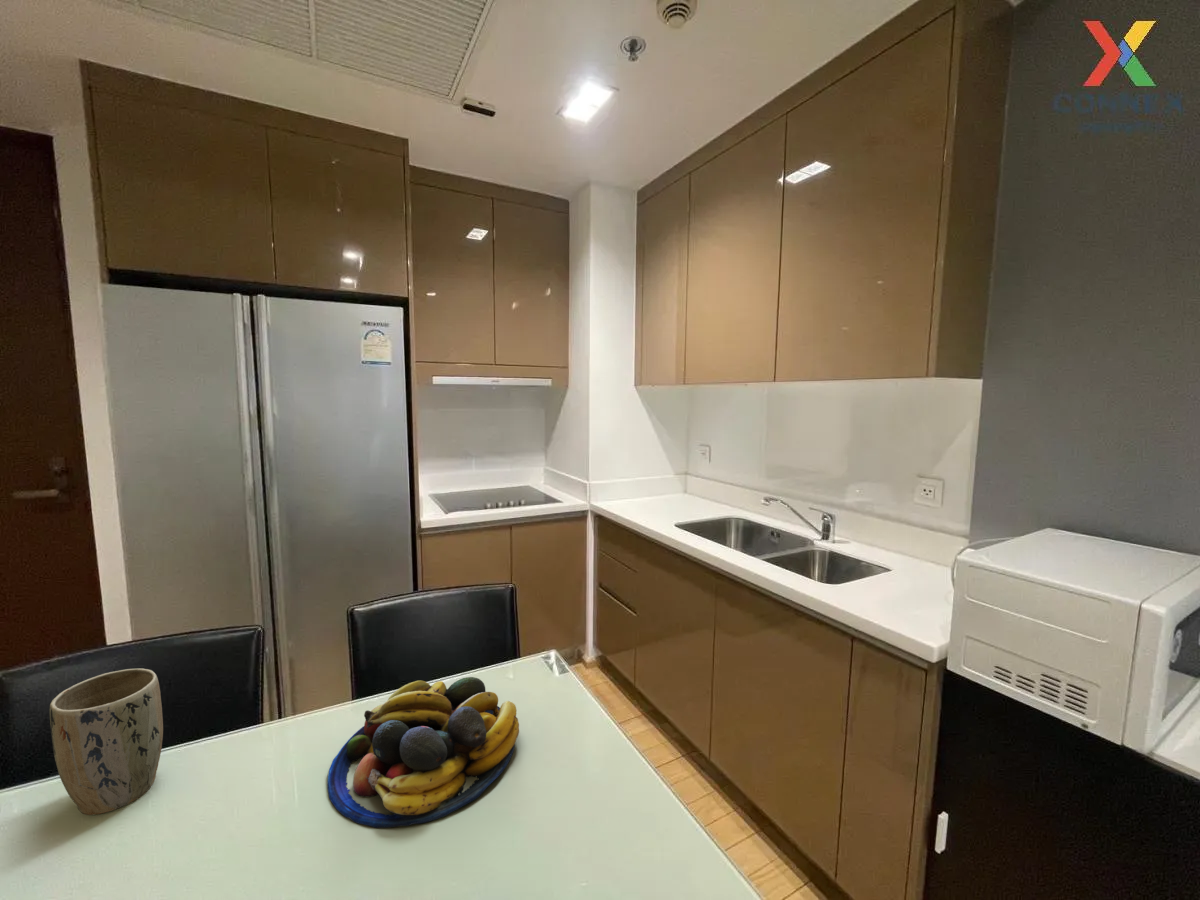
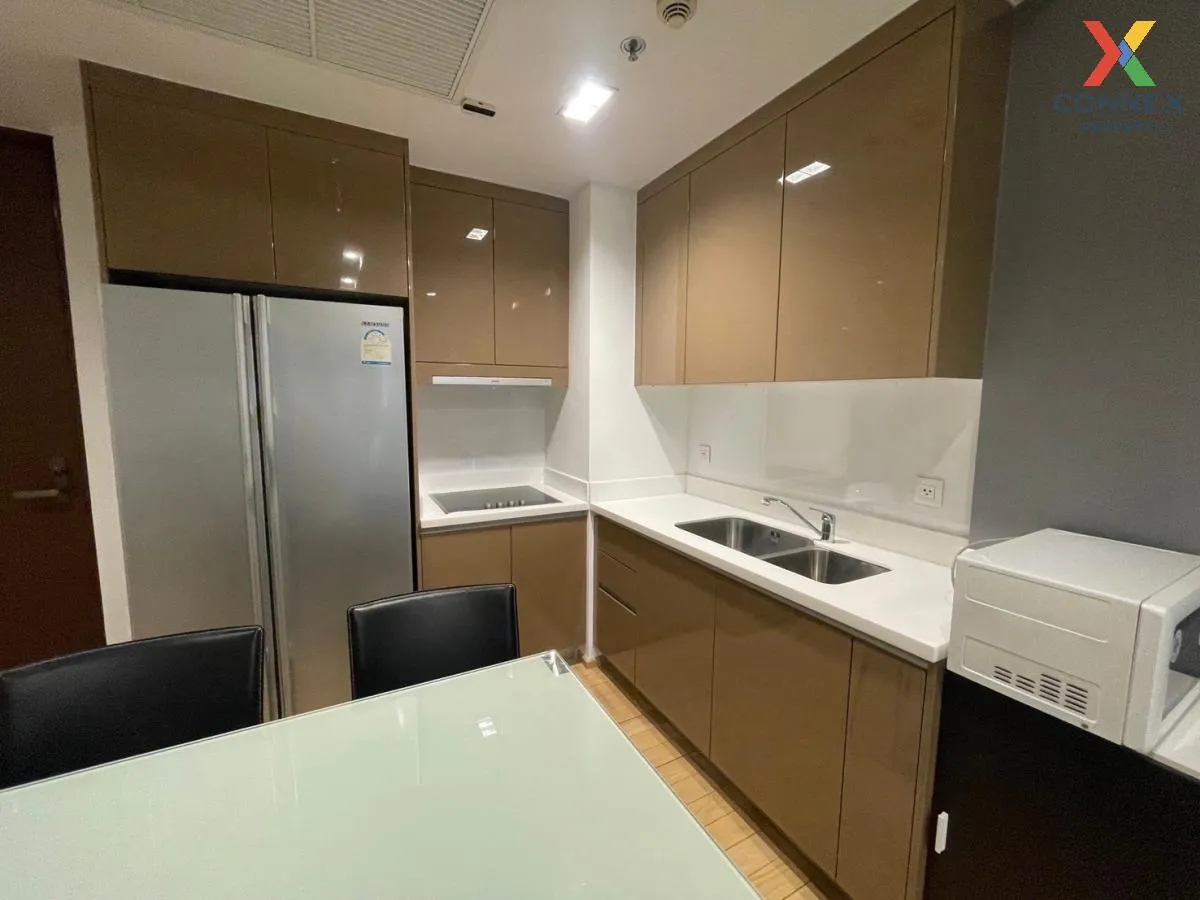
- plant pot [49,667,164,816]
- fruit bowl [326,676,520,829]
